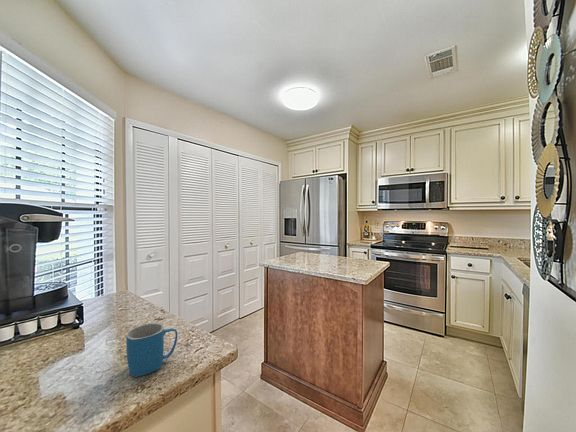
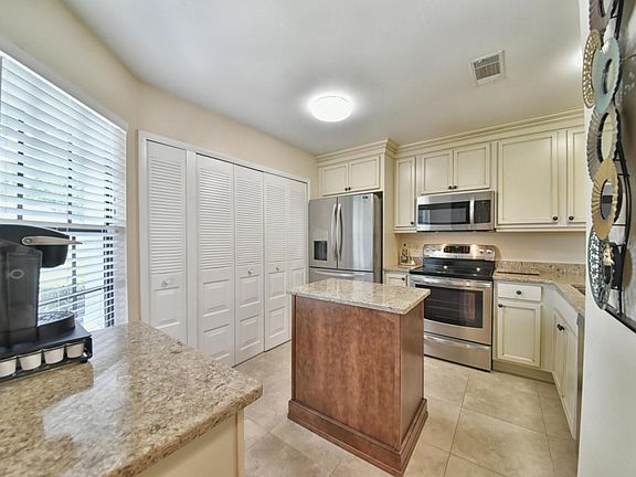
- mug [125,322,178,378]
